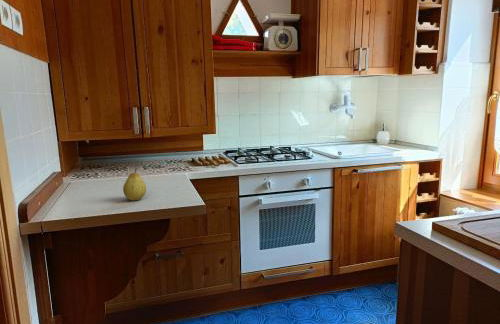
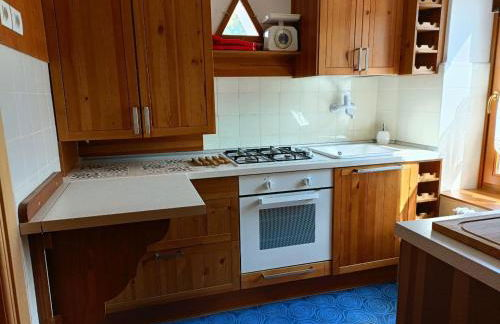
- fruit [122,167,147,202]
